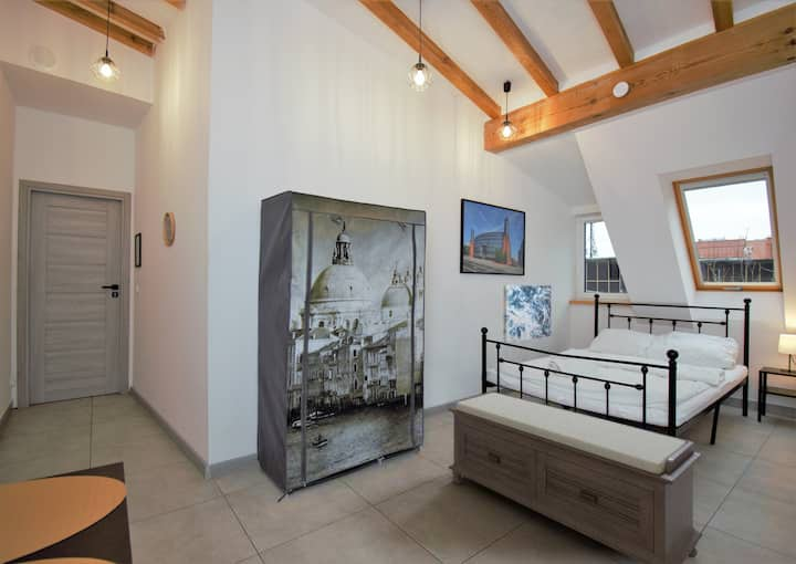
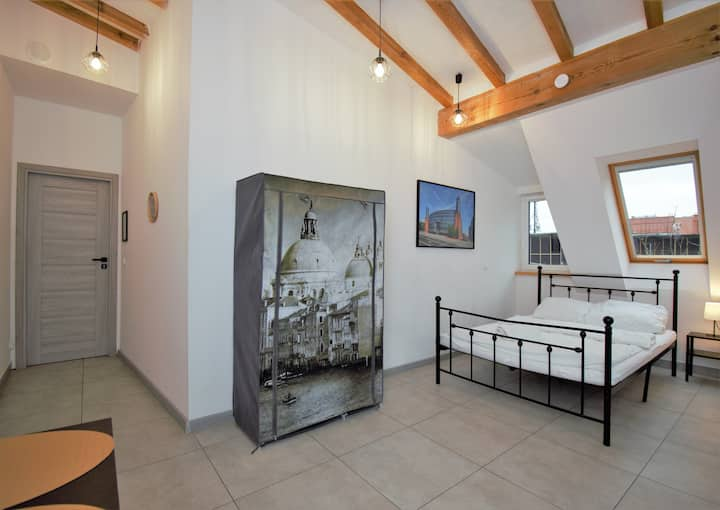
- bench [447,390,703,564]
- wall art [502,284,552,344]
